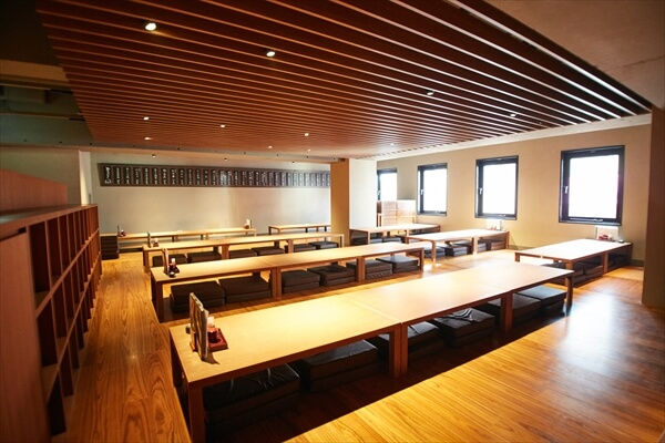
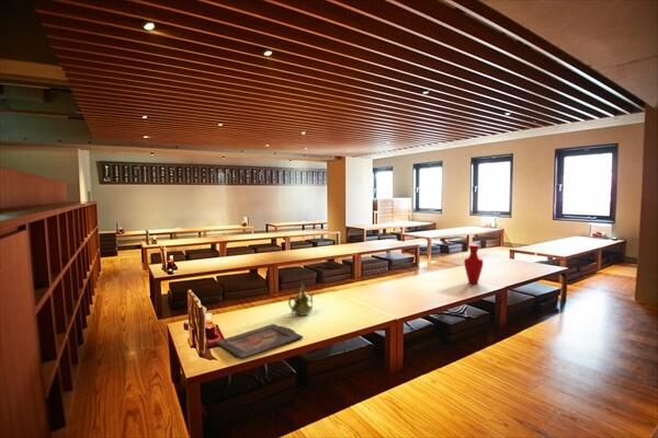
+ vase [463,243,484,285]
+ teapot [287,281,315,316]
+ tray [215,323,304,360]
